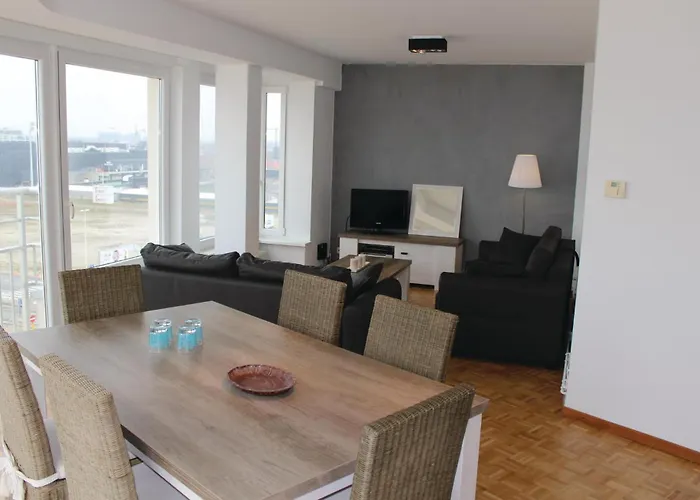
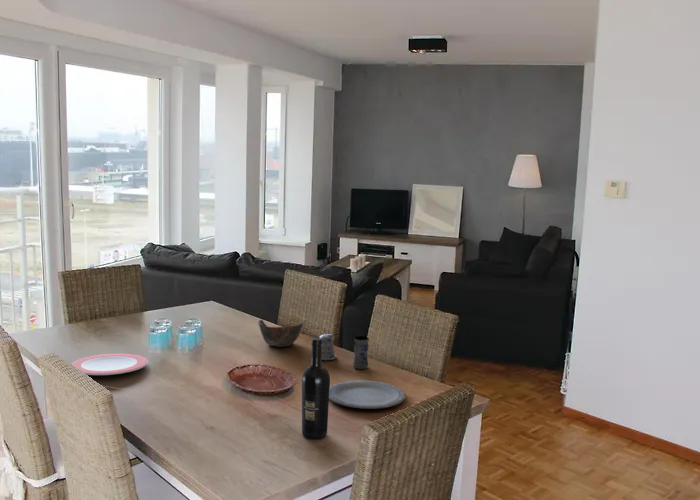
+ pepper shaker [310,333,337,361]
+ plate [70,353,149,376]
+ plate [329,380,406,410]
+ bowl [257,318,304,348]
+ wine bottle [301,337,331,440]
+ jar [352,335,370,370]
